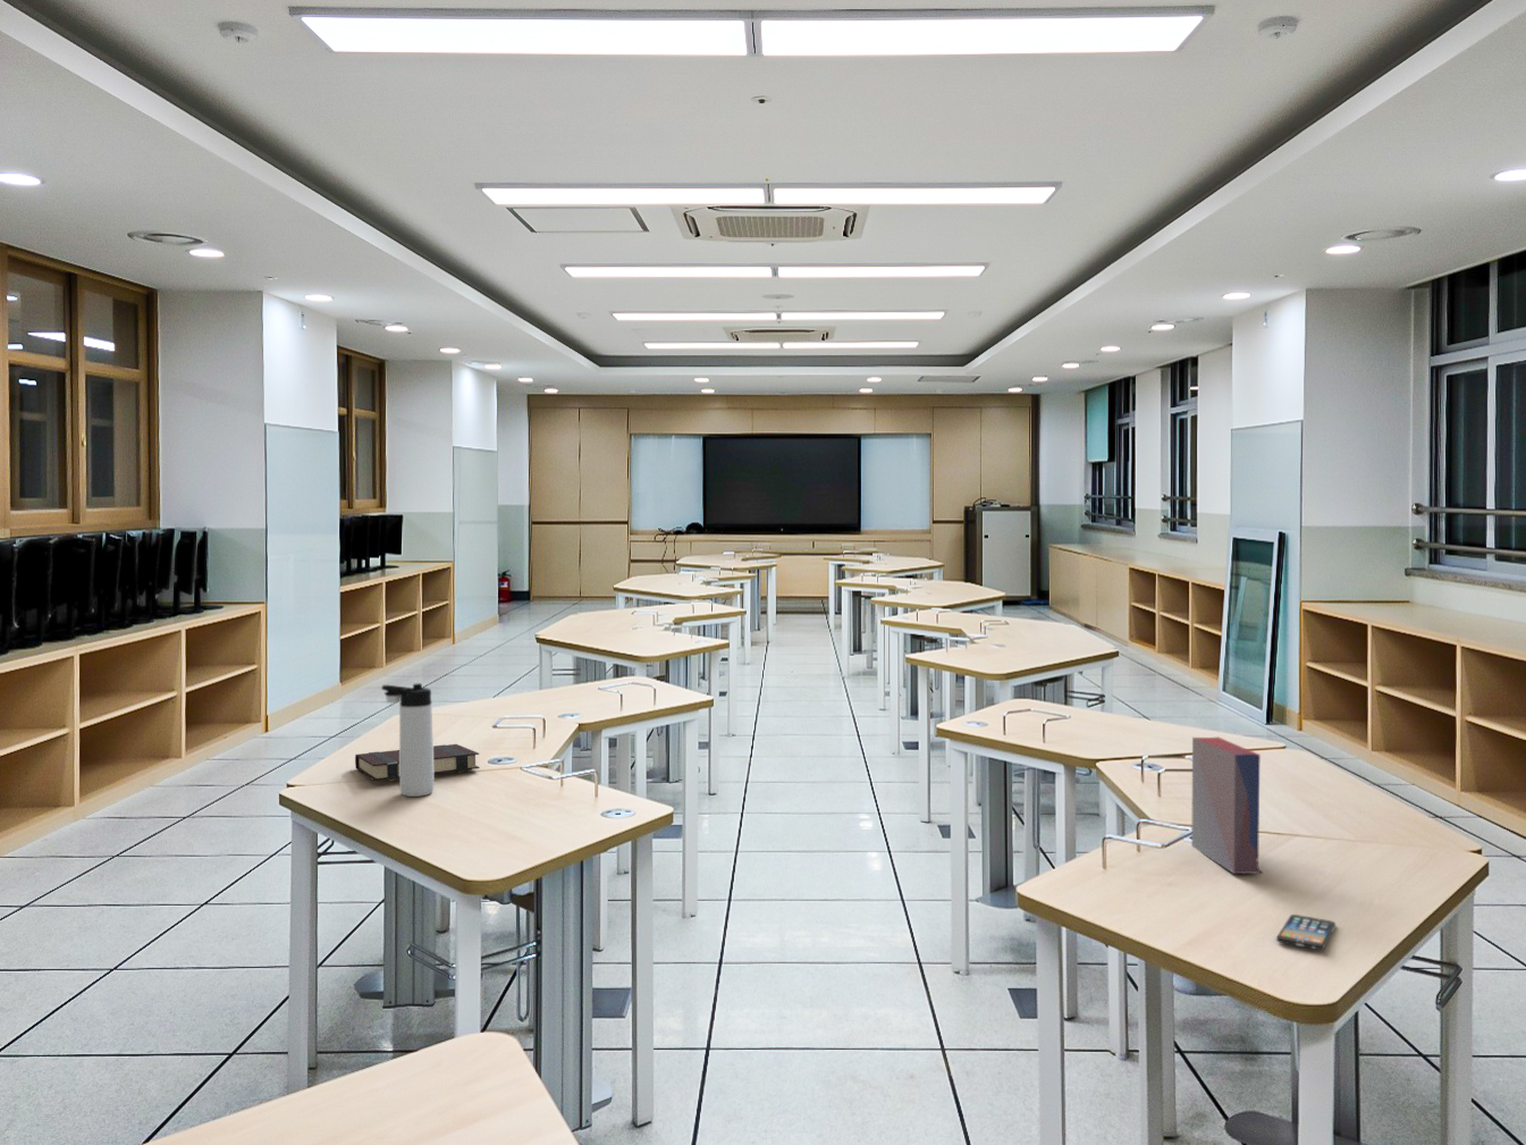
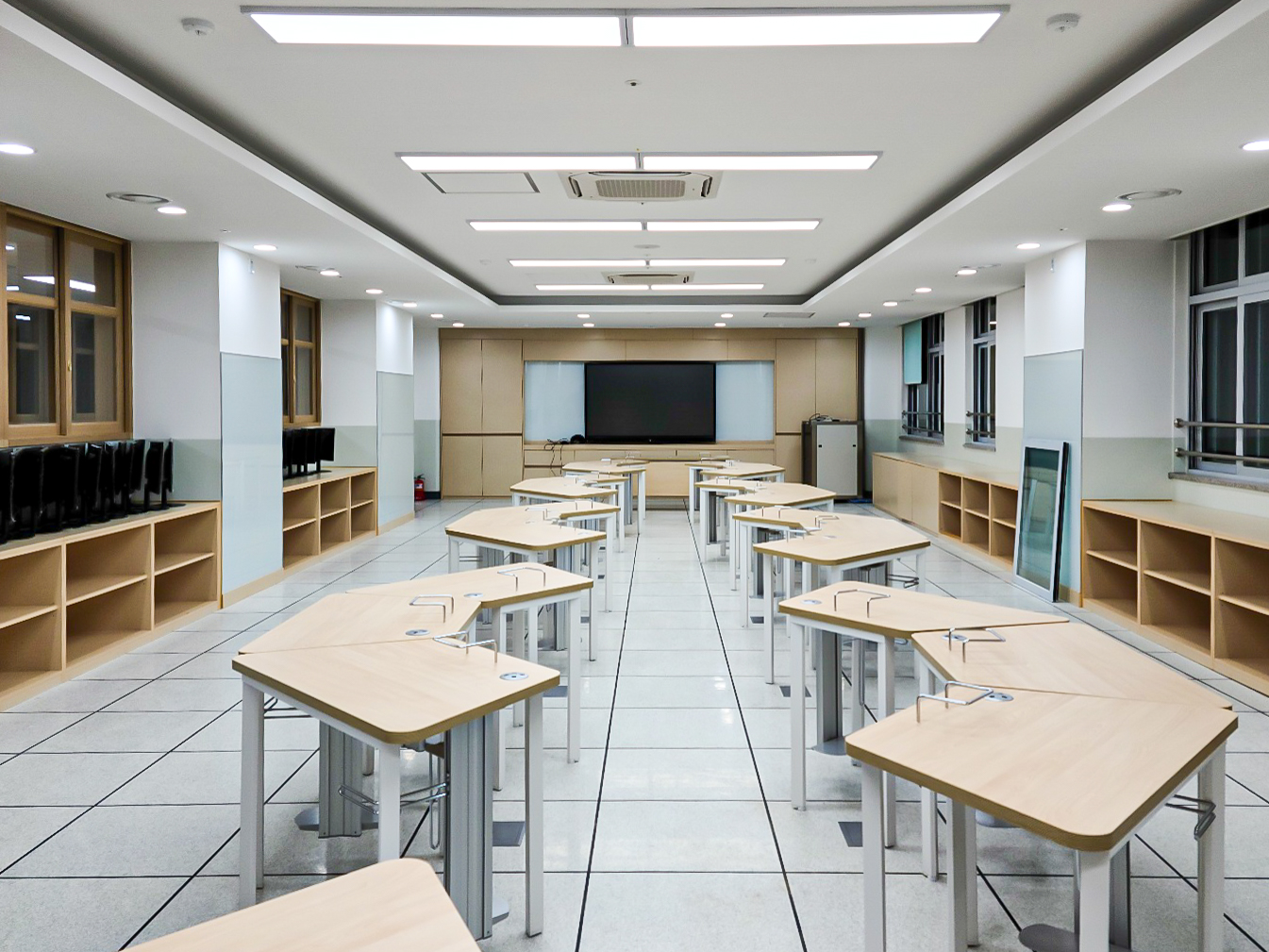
- book [354,743,481,782]
- thermos bottle [380,682,435,797]
- smartphone [1275,914,1336,951]
- book [1190,736,1263,874]
